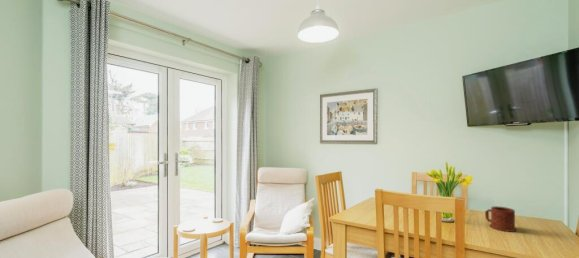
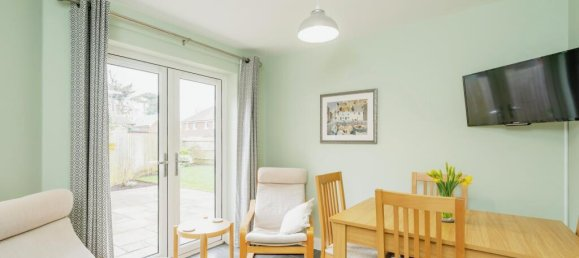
- mug [484,205,517,233]
